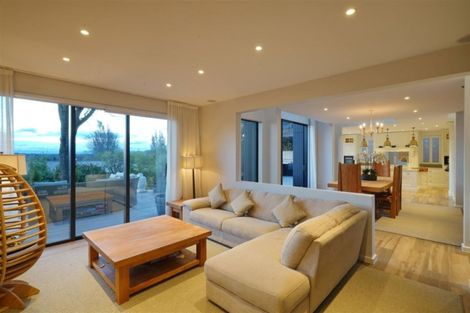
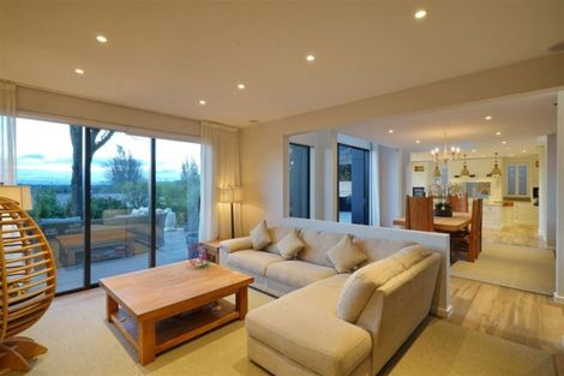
+ decorative orb [187,241,215,269]
